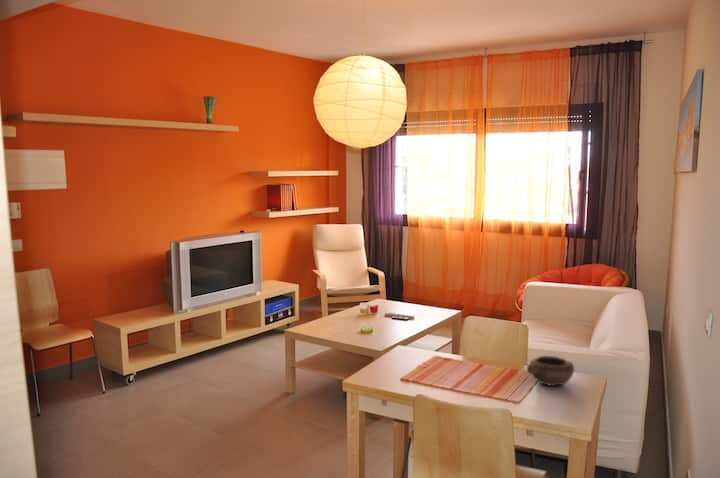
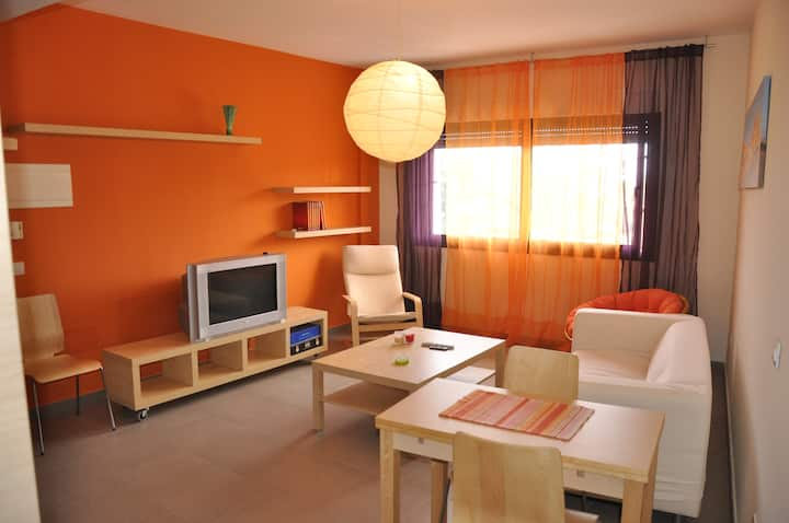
- bowl [525,355,575,387]
